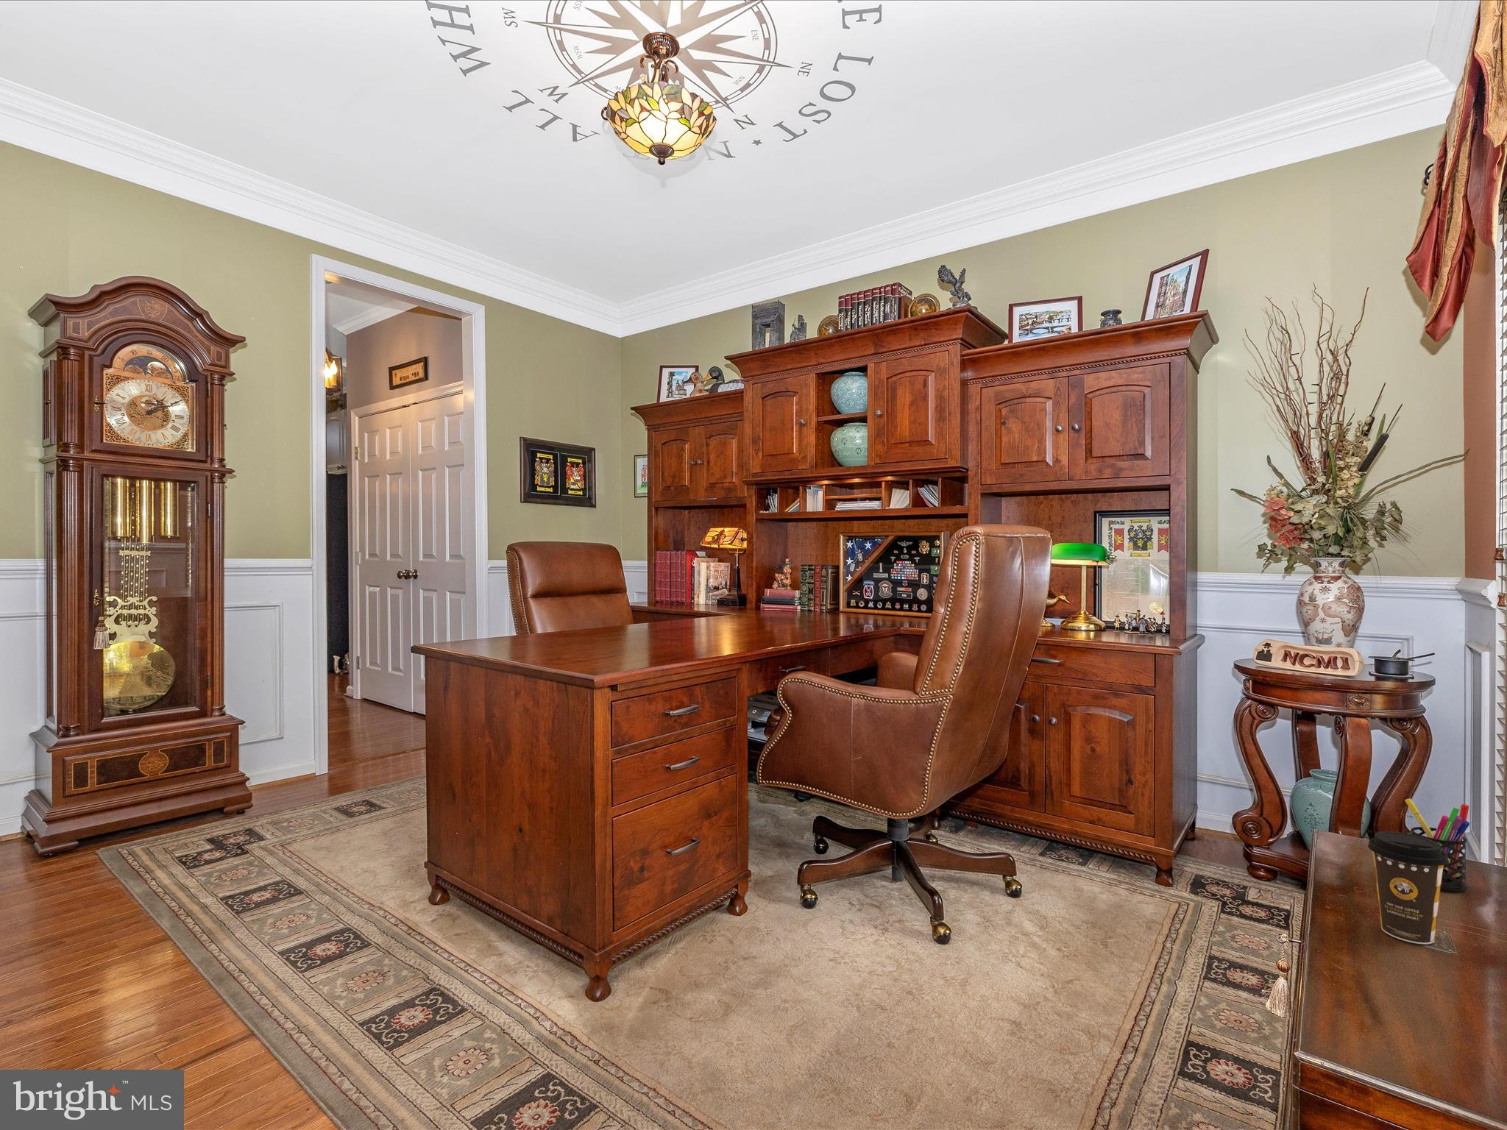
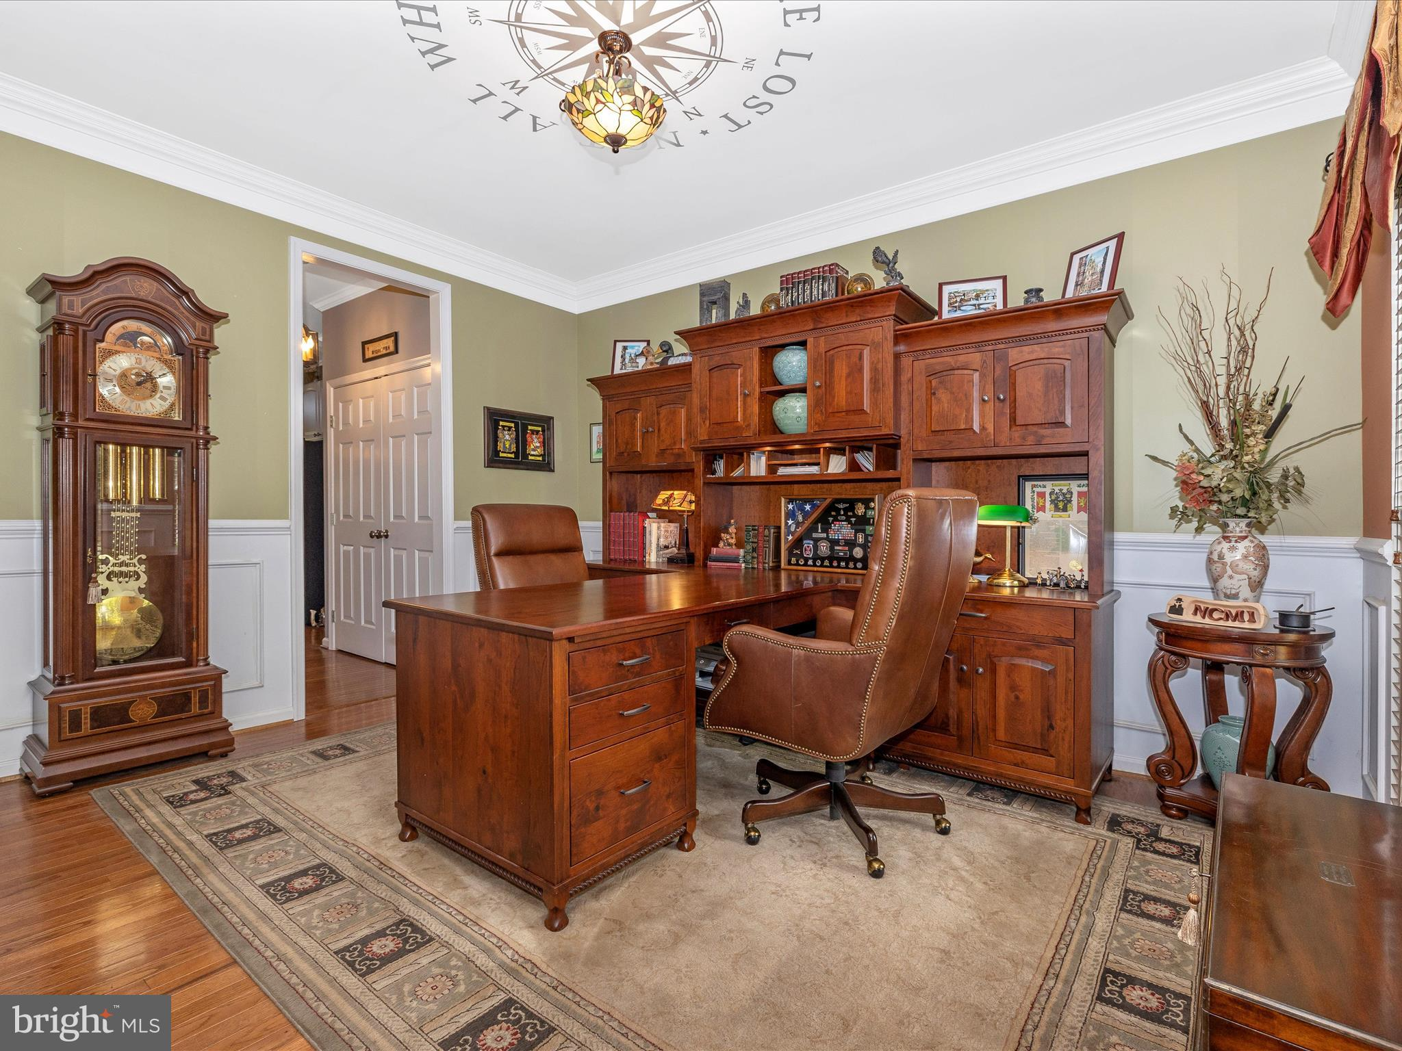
- pen holder [1404,798,1470,893]
- coffee cup [1367,831,1449,945]
